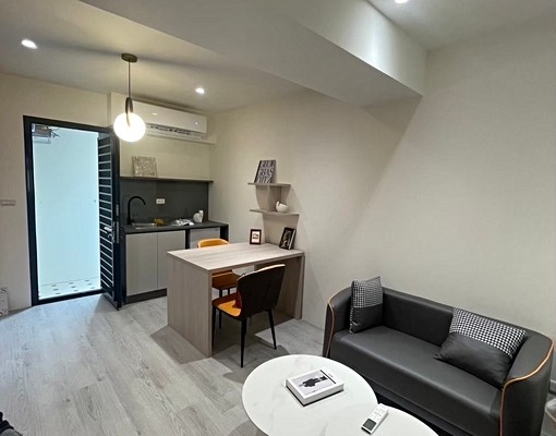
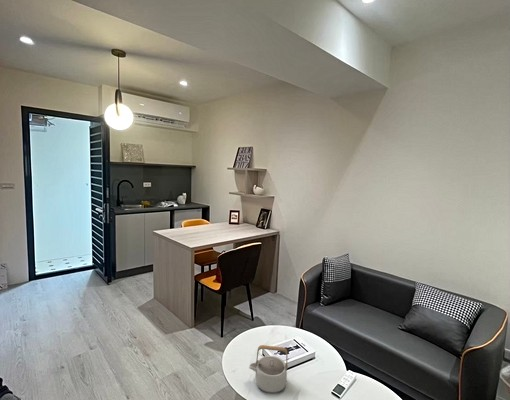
+ teapot [248,344,289,394]
